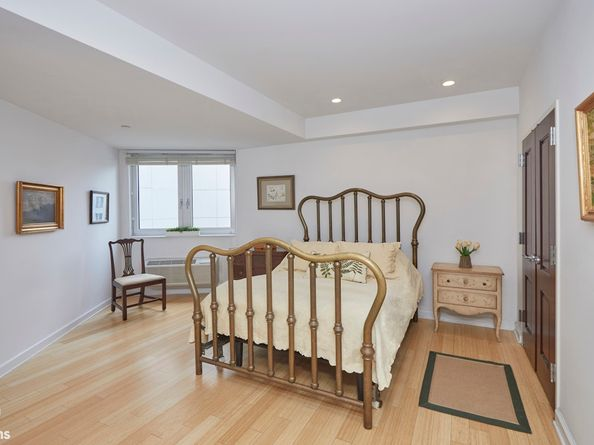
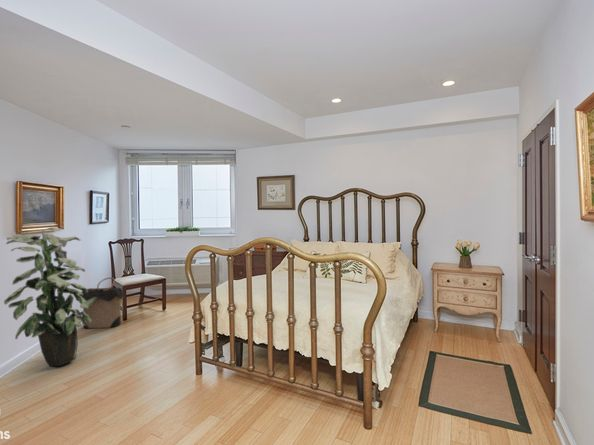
+ indoor plant [3,226,97,367]
+ laundry hamper [75,277,125,329]
